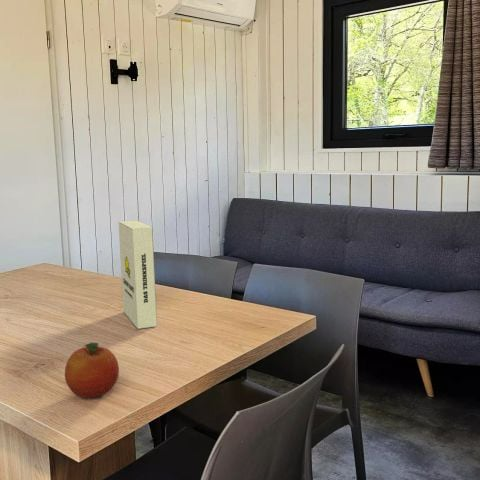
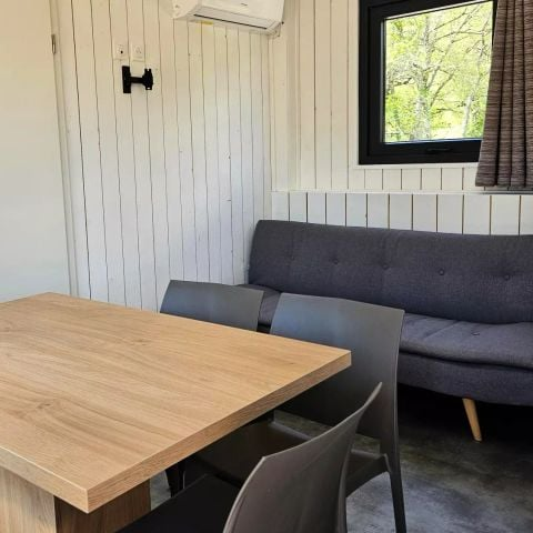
- board game [118,220,158,330]
- fruit [64,341,120,399]
